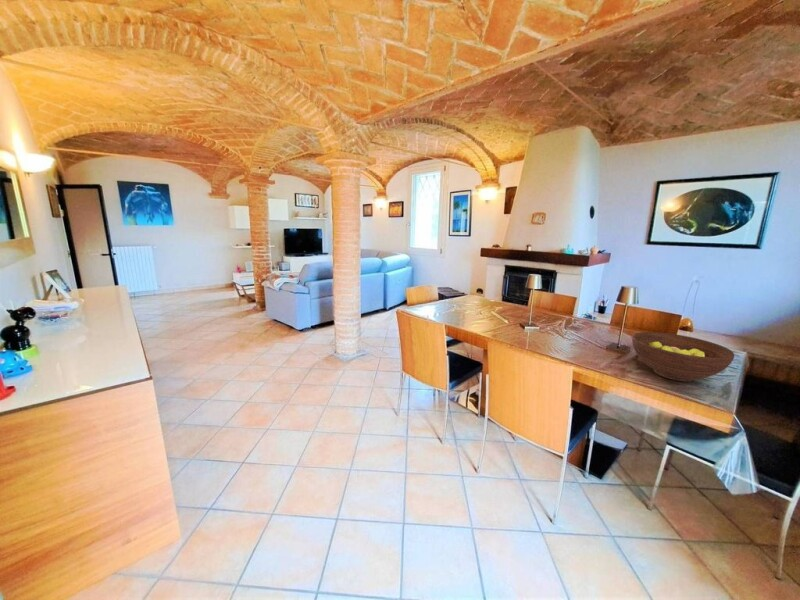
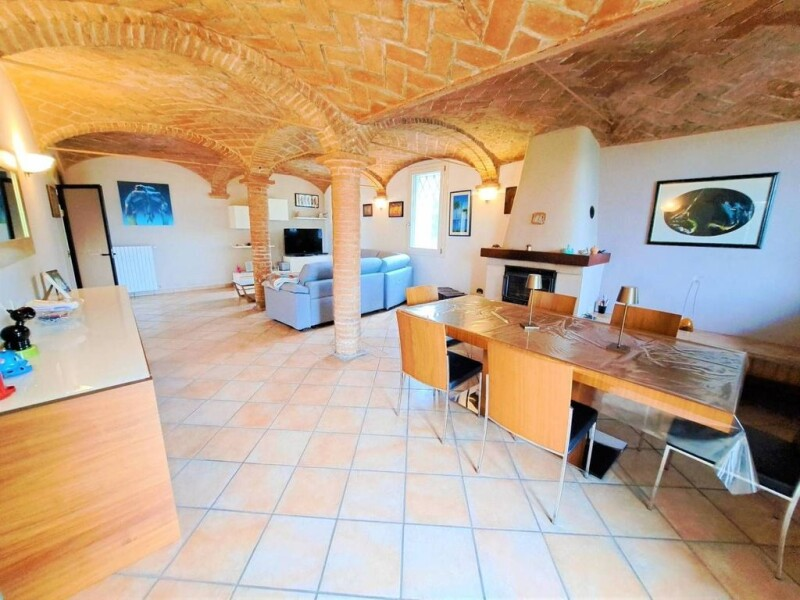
- fruit bowl [631,331,735,383]
